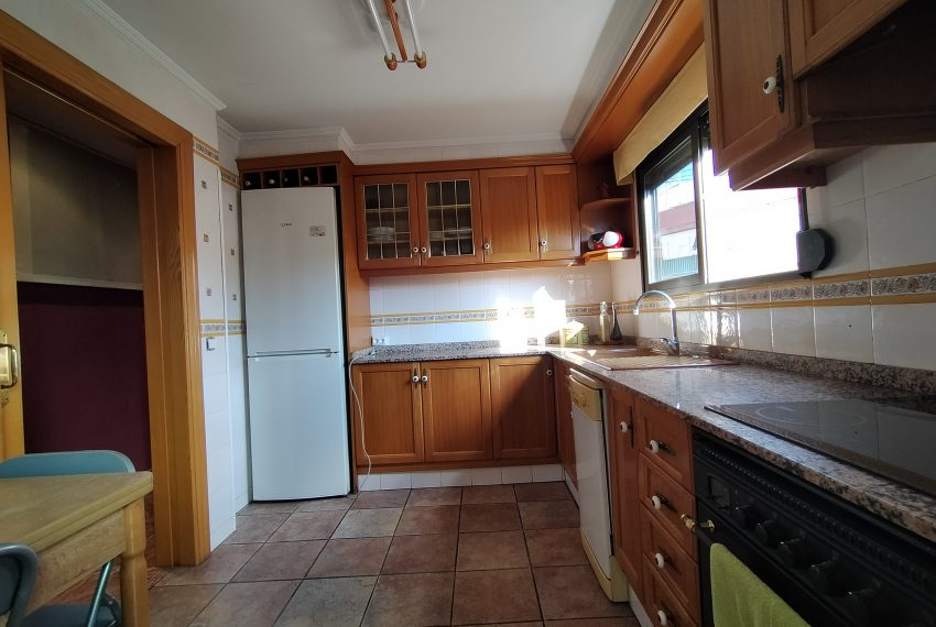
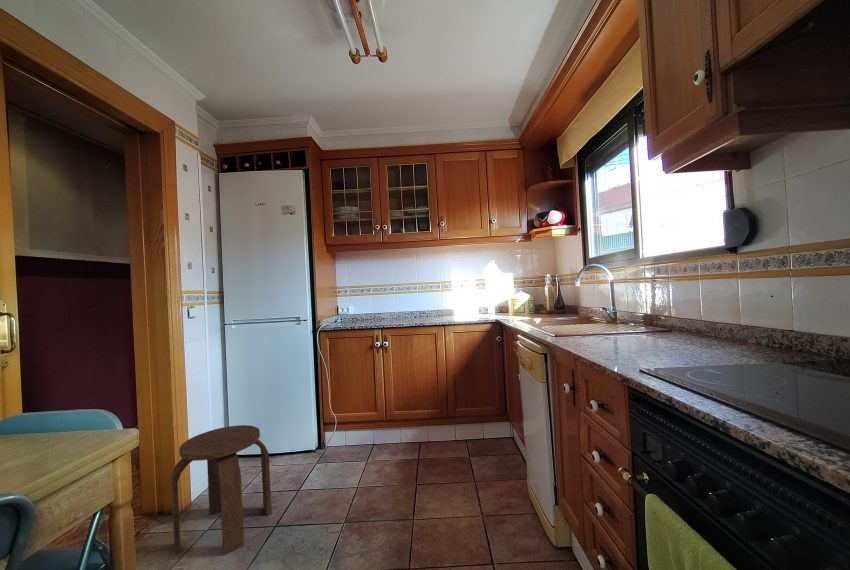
+ stool [170,424,273,556]
